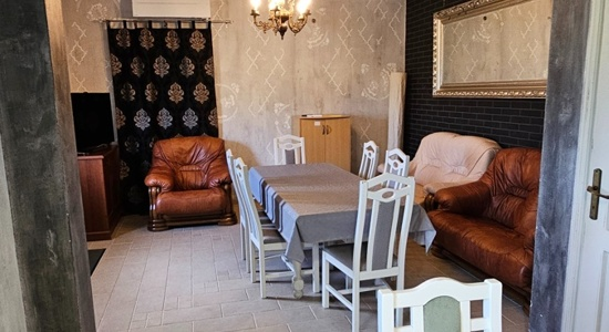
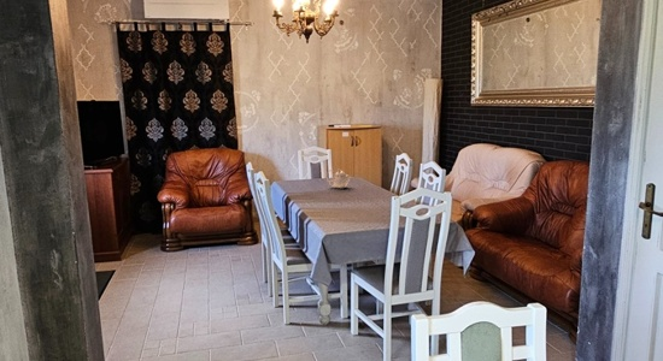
+ teapot [325,167,353,190]
